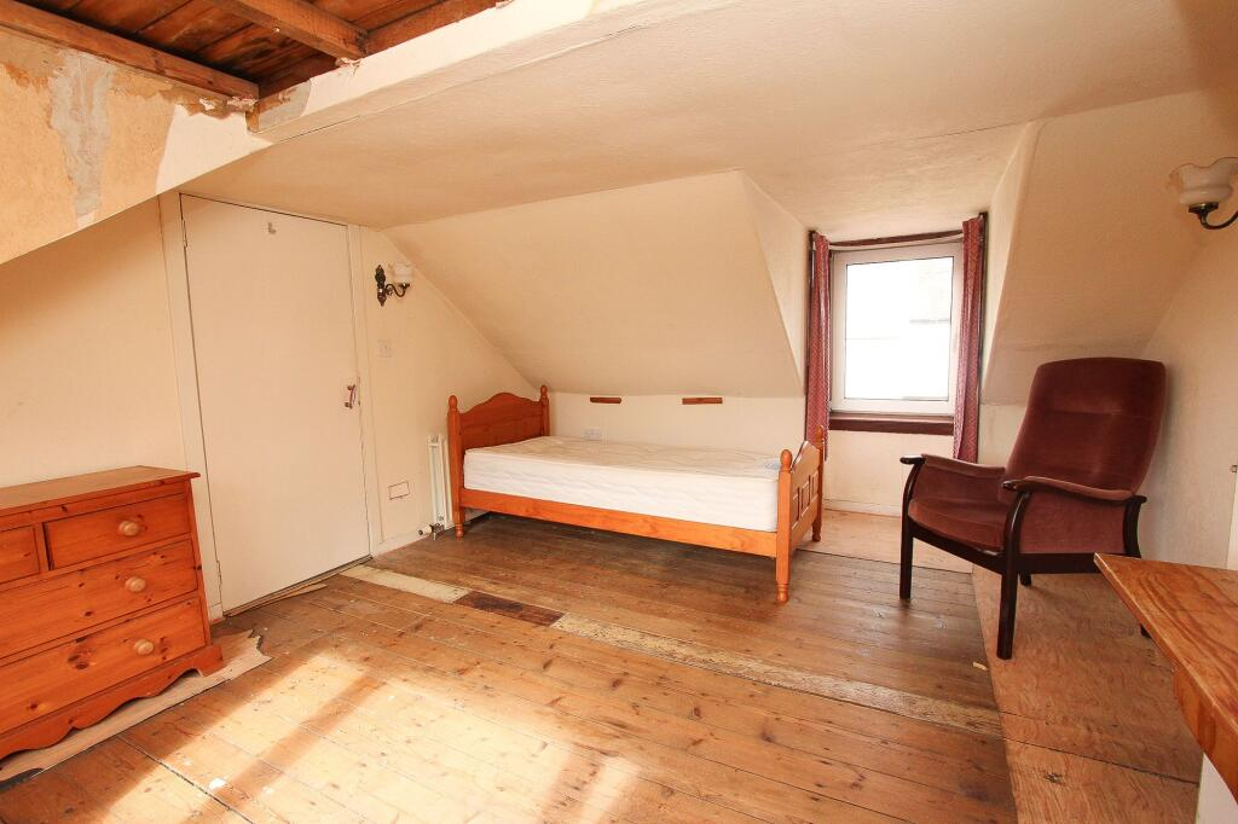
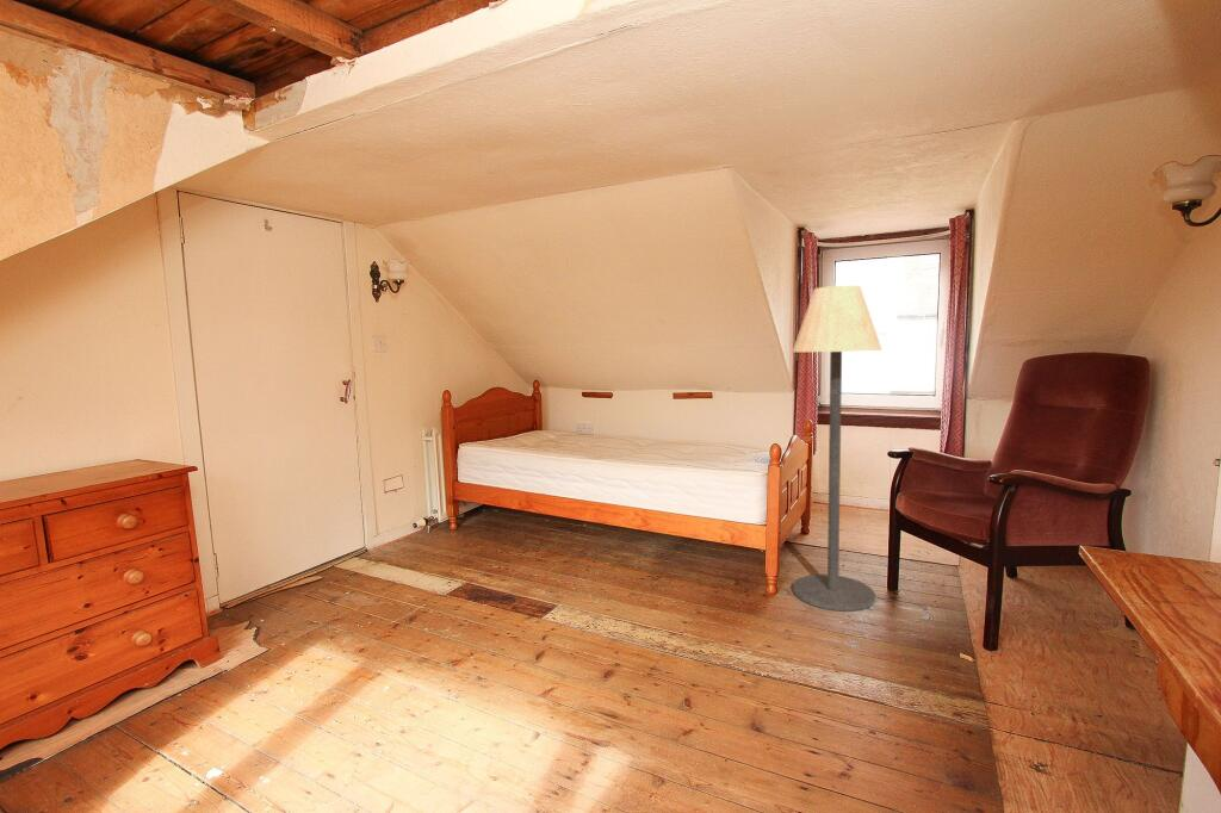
+ floor lamp [792,285,884,612]
